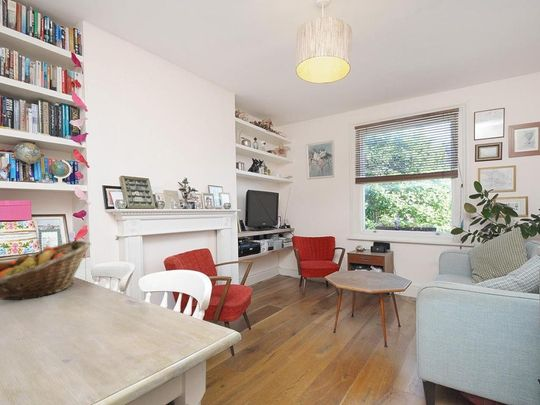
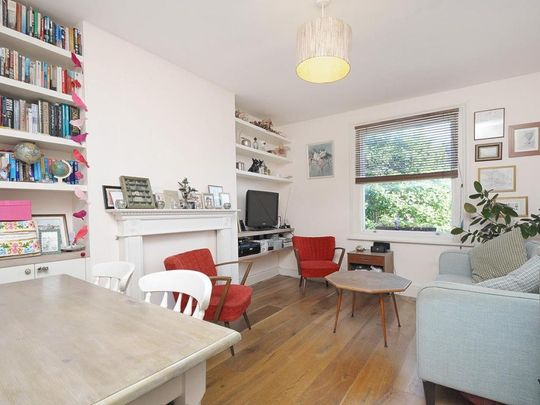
- fruit basket [0,240,92,301]
